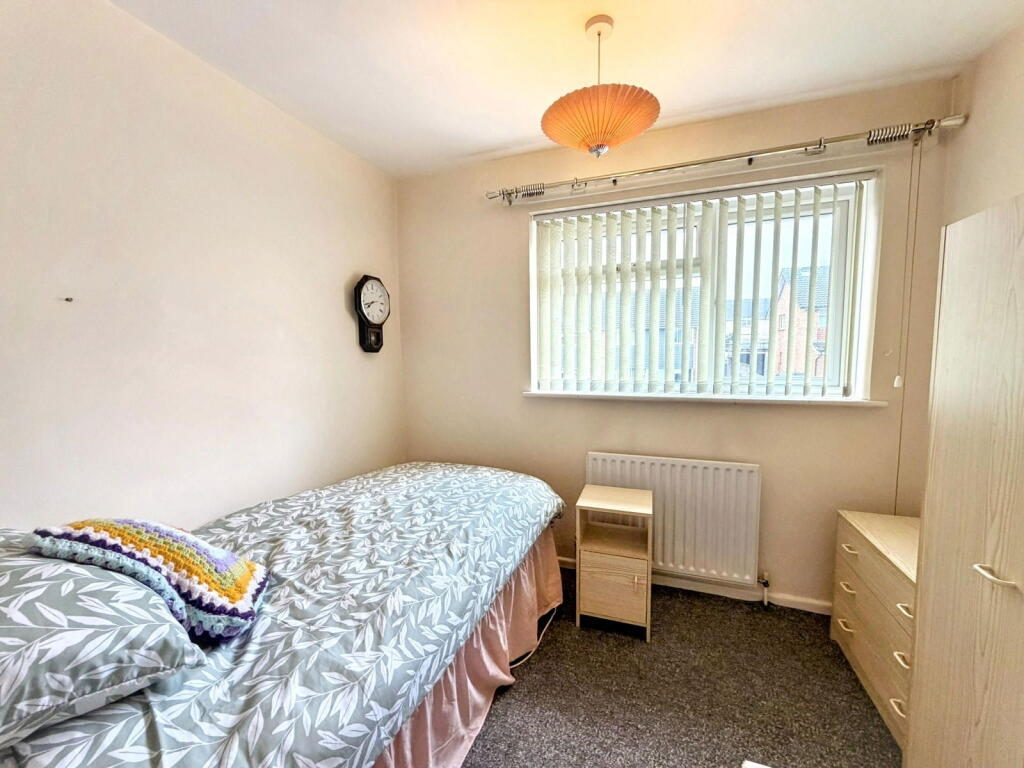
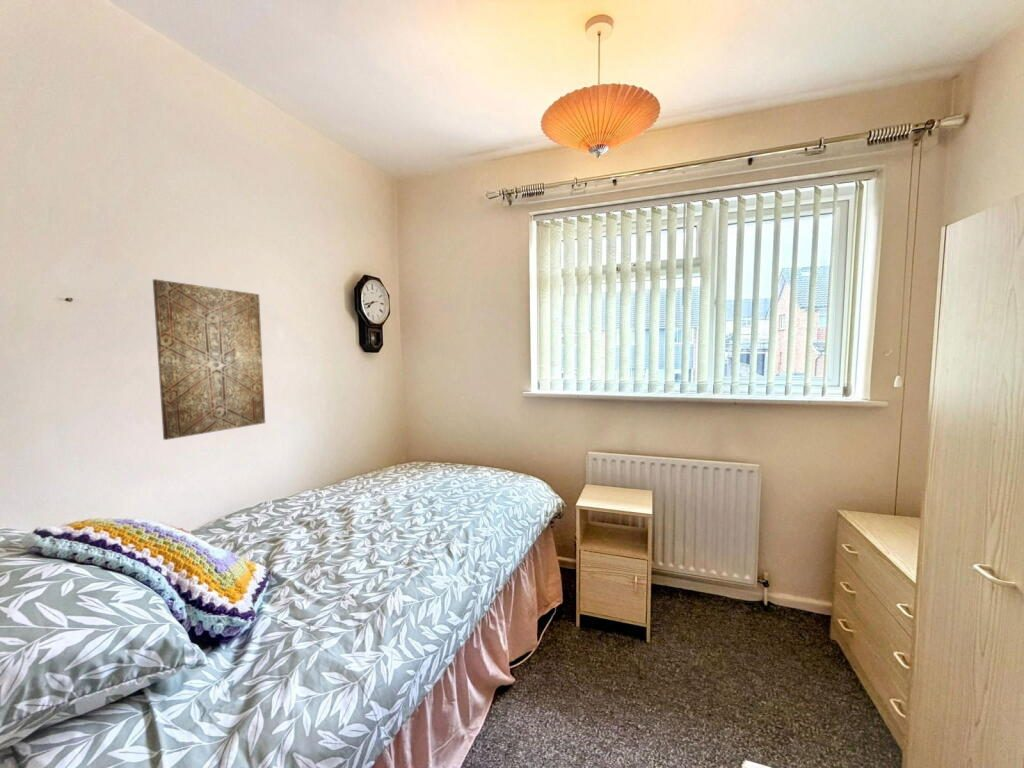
+ wall art [152,278,266,441]
